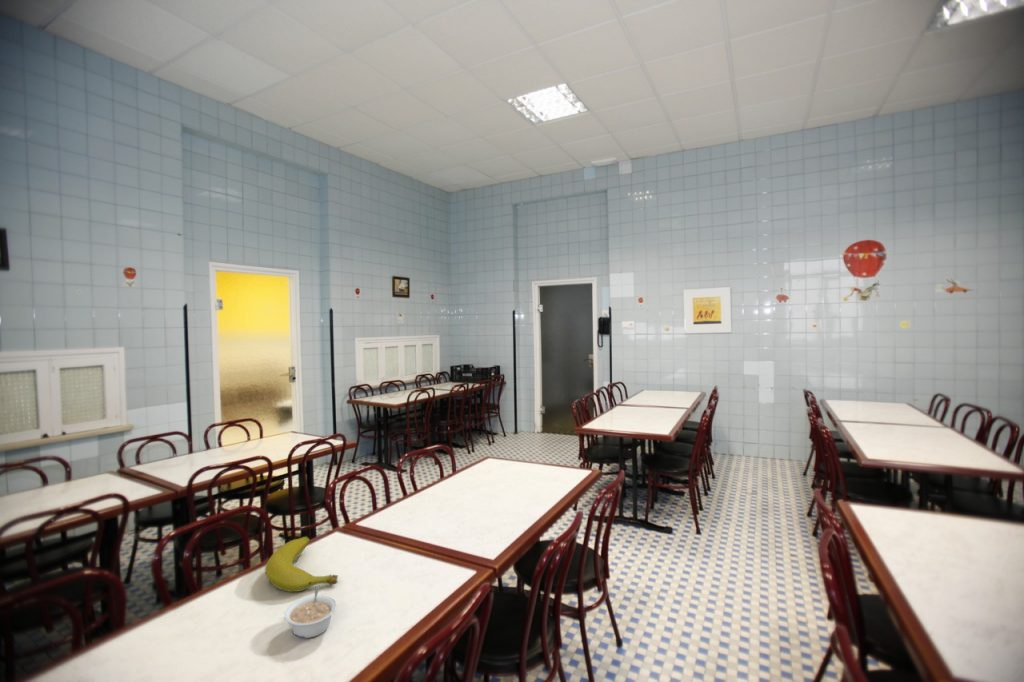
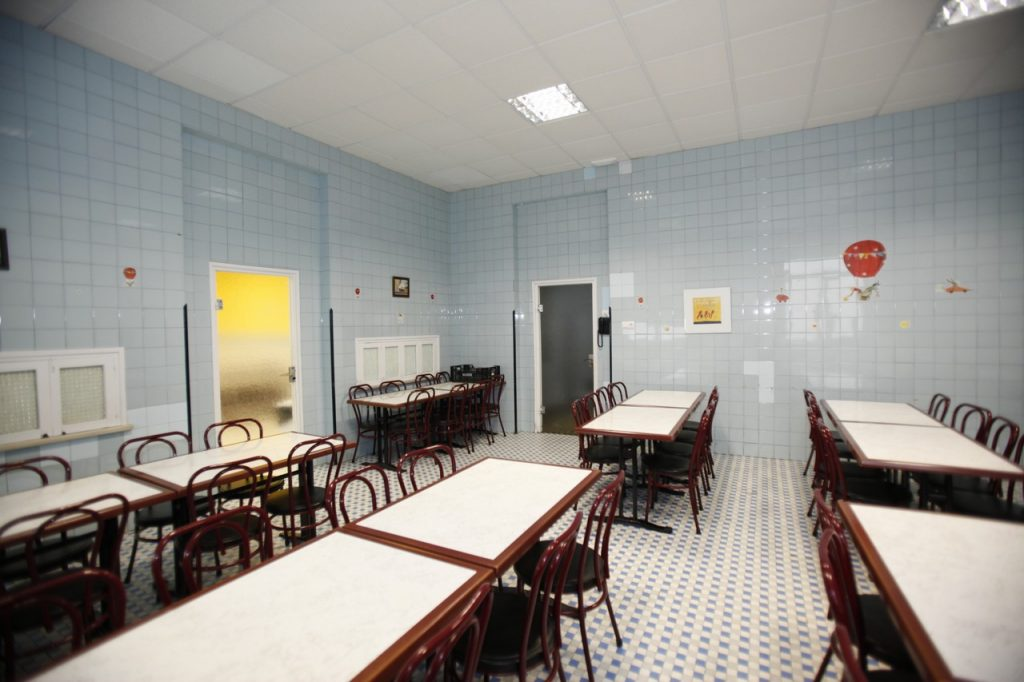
- legume [283,585,337,639]
- banana [264,536,339,593]
